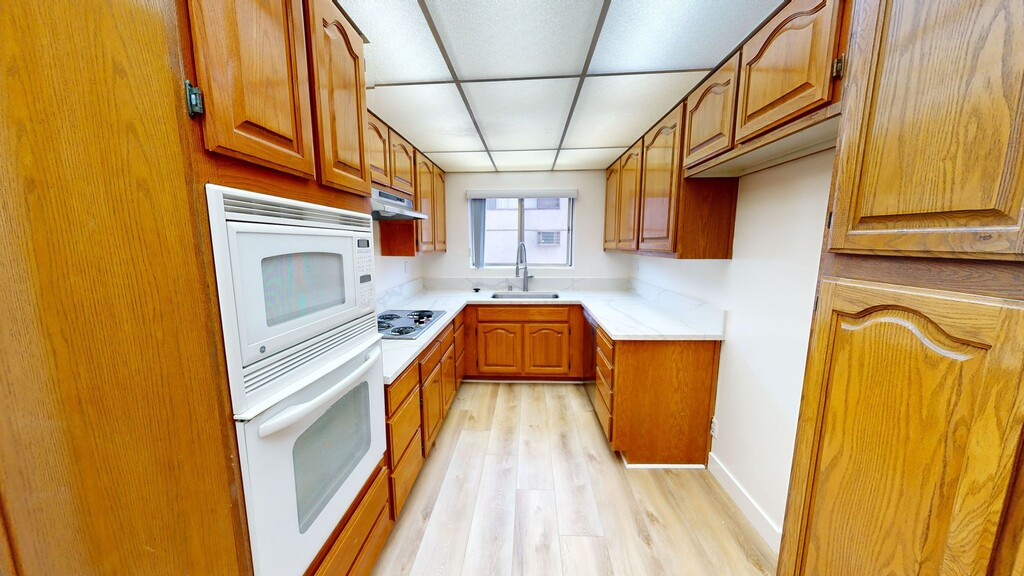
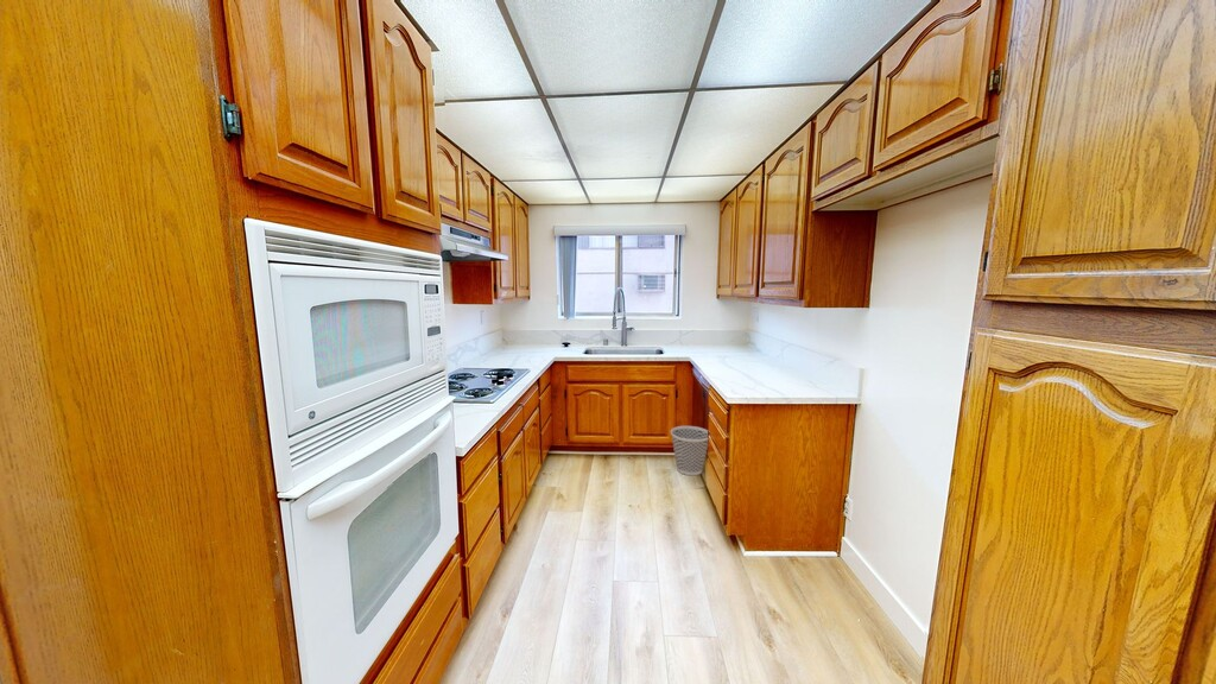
+ wastebasket [670,425,709,476]
